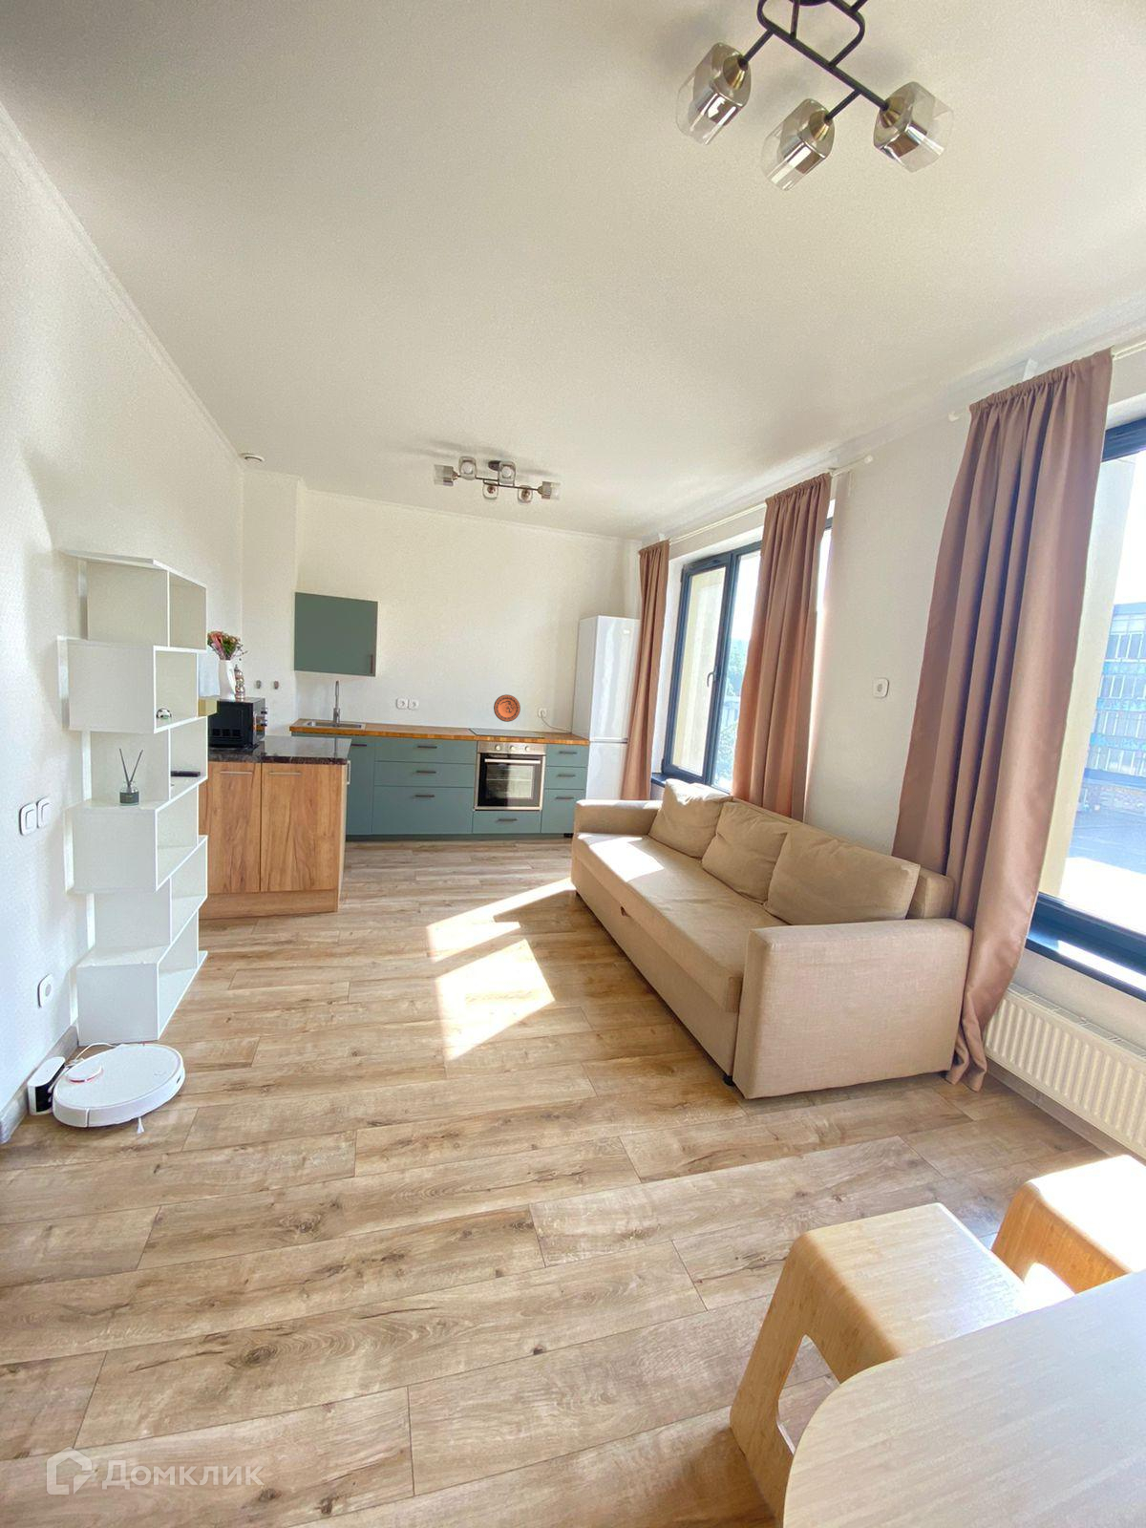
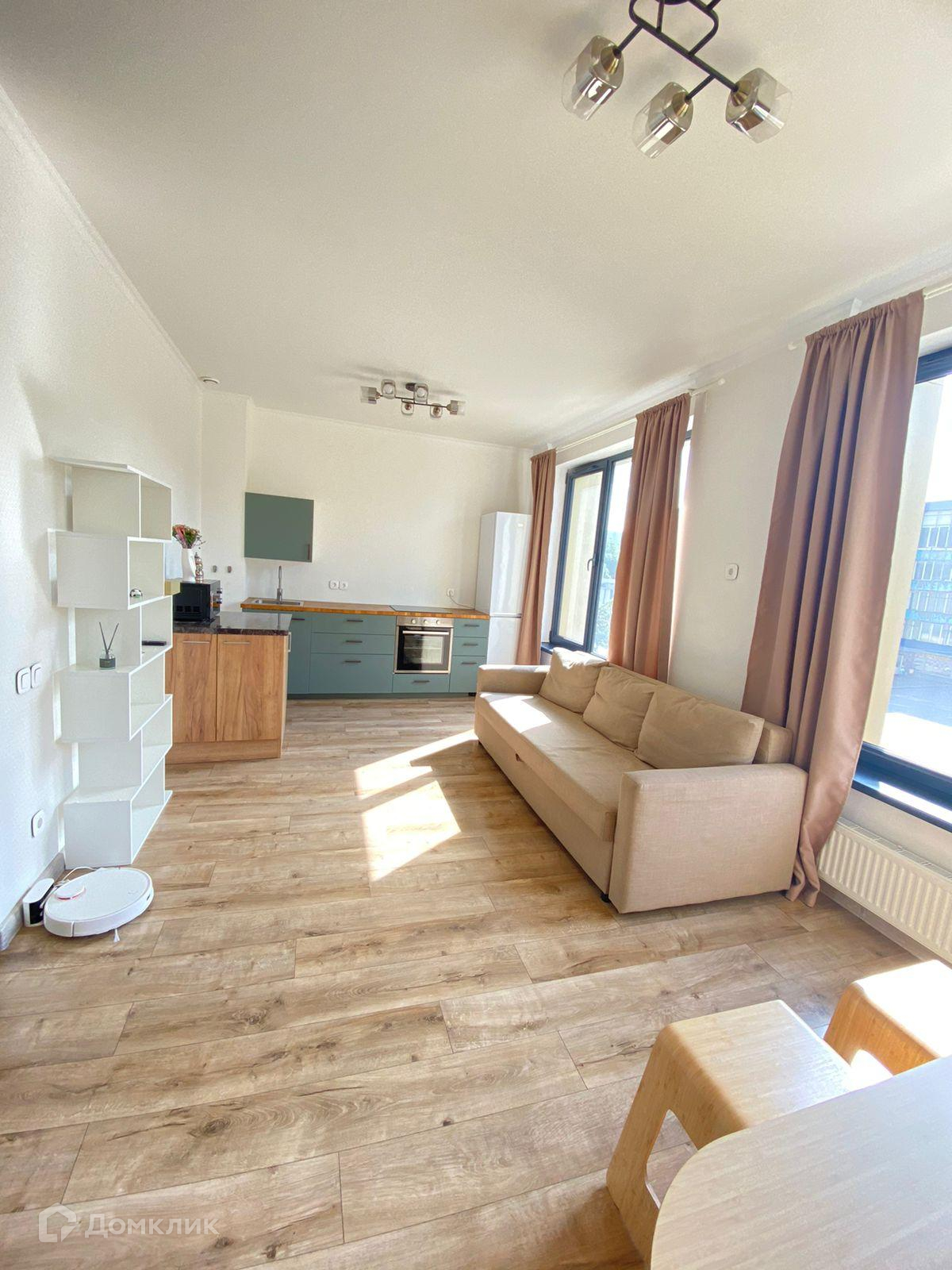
- decorative plate [492,693,521,723]
